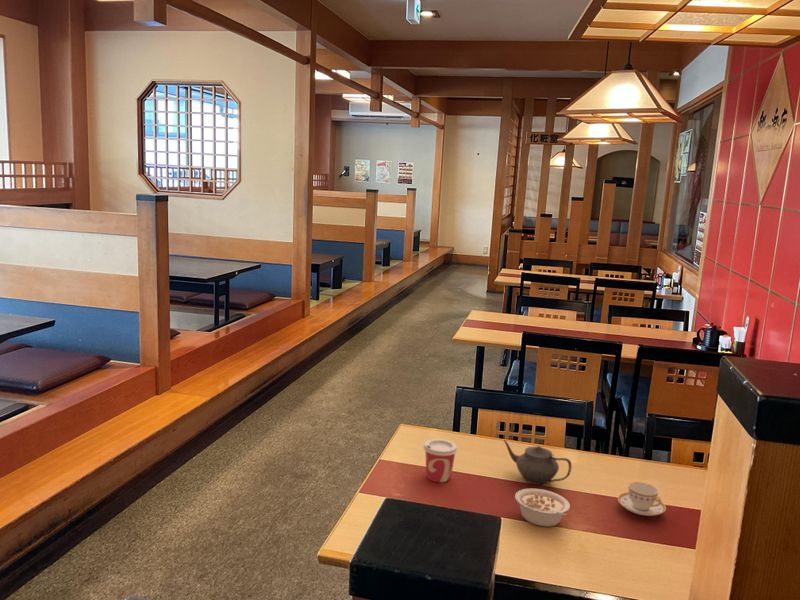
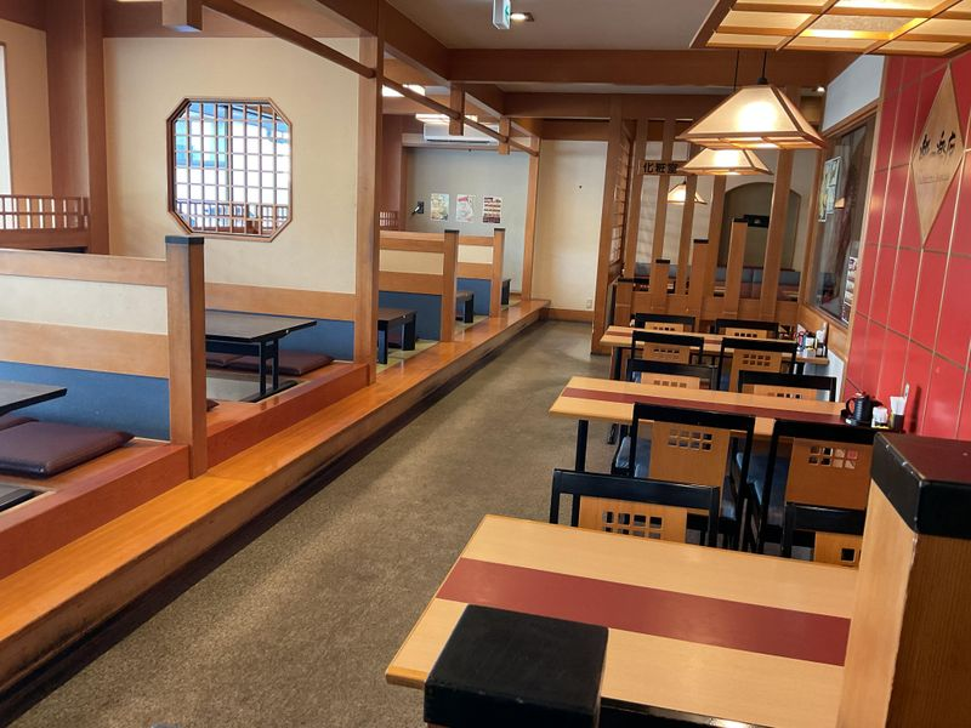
- teapot [503,439,573,485]
- cup [422,438,459,483]
- teacup [617,481,667,517]
- legume [514,488,571,528]
